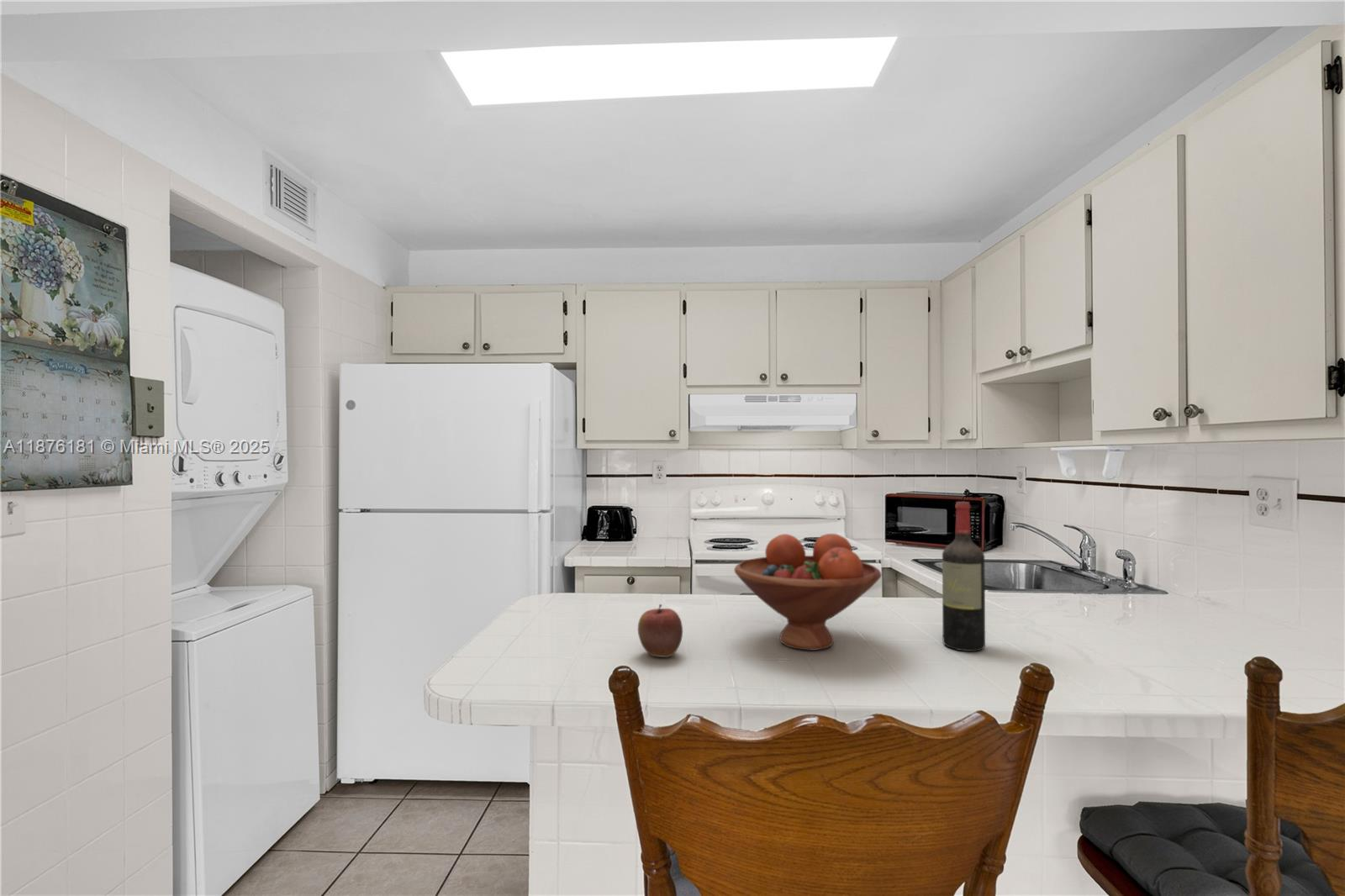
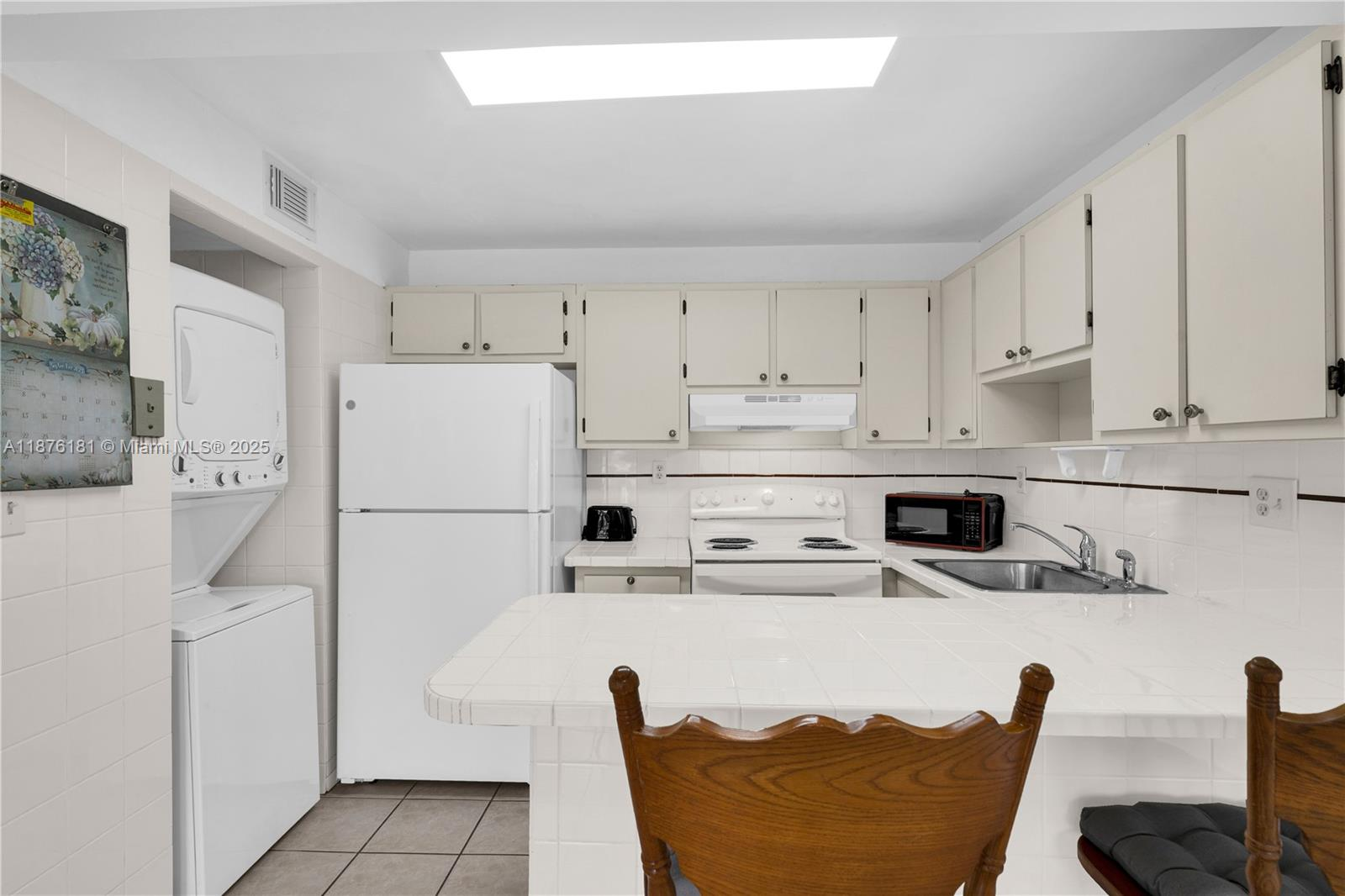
- wine bottle [942,501,986,652]
- apple [637,603,683,658]
- fruit bowl [734,533,882,651]
